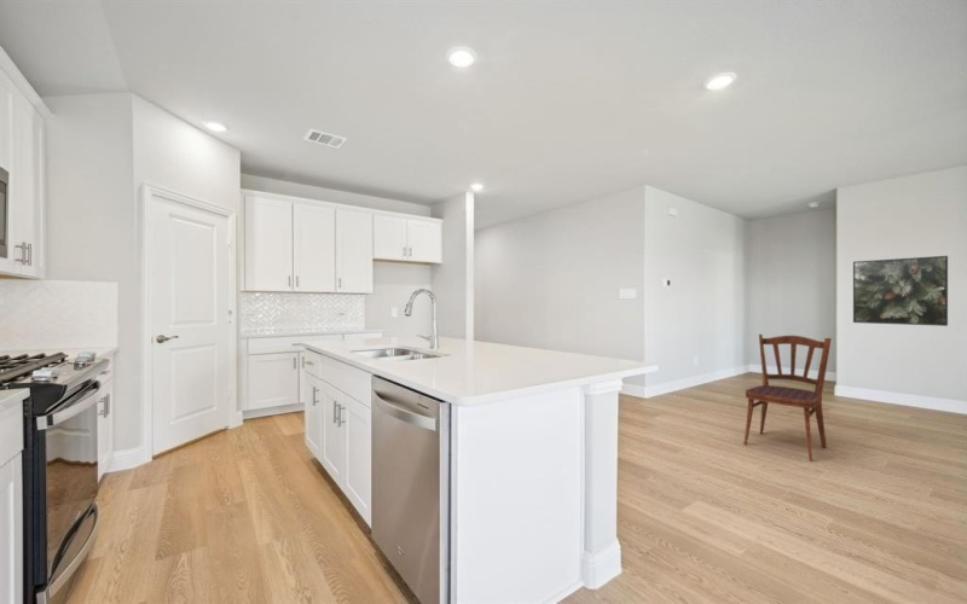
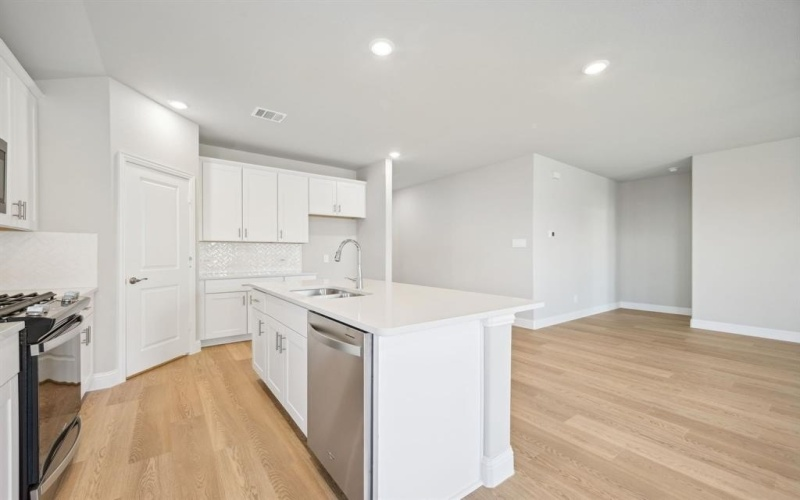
- dining chair [742,333,833,463]
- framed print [852,255,949,327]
